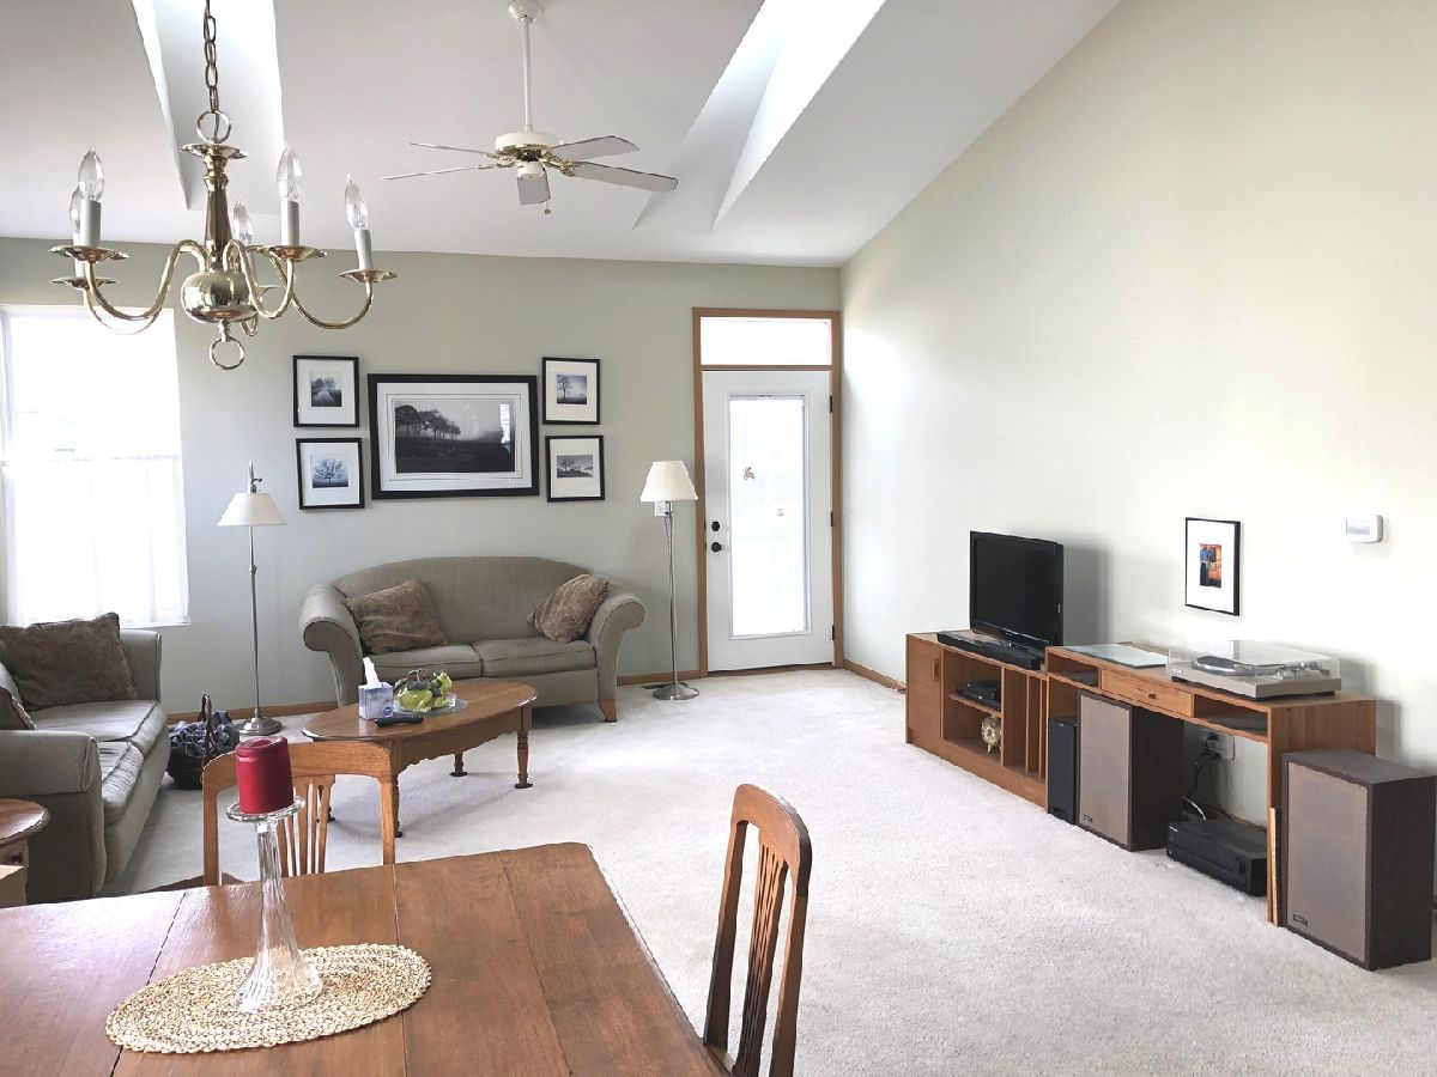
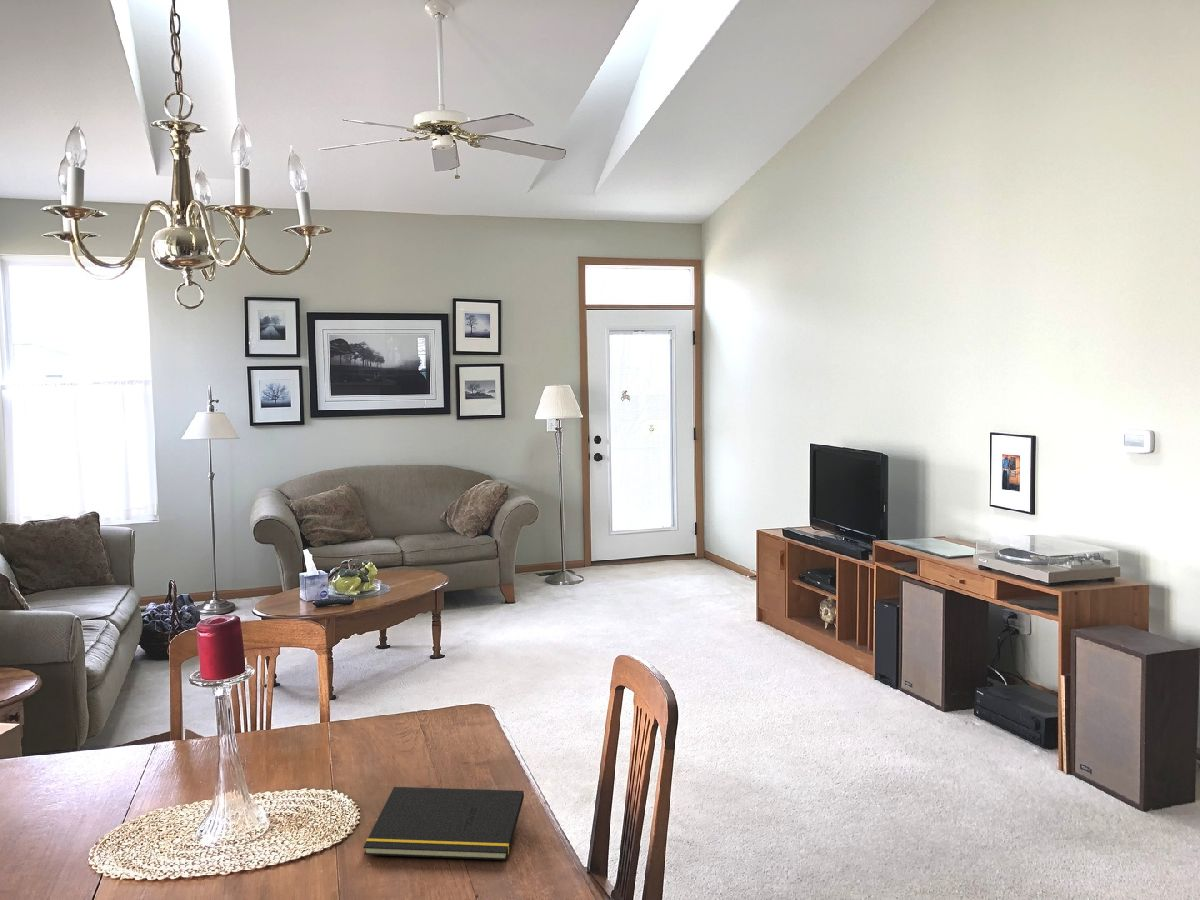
+ notepad [362,786,525,861]
